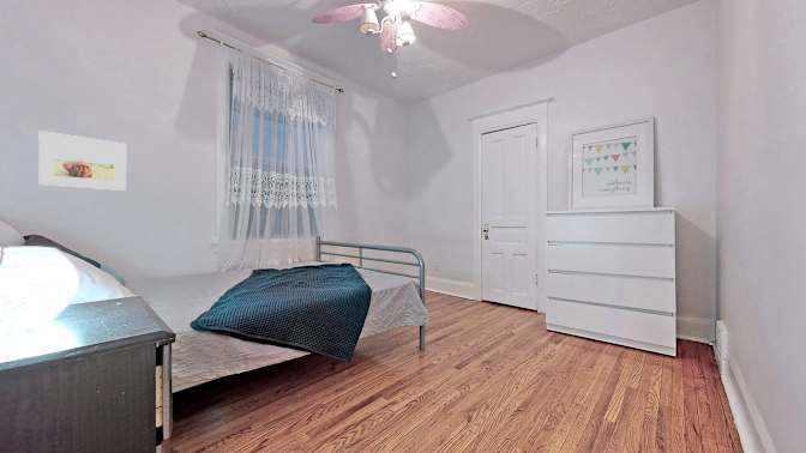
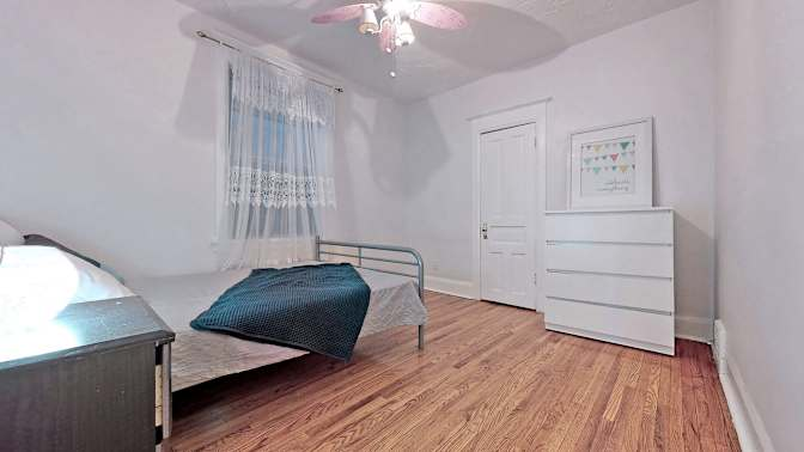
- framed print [37,129,127,192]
